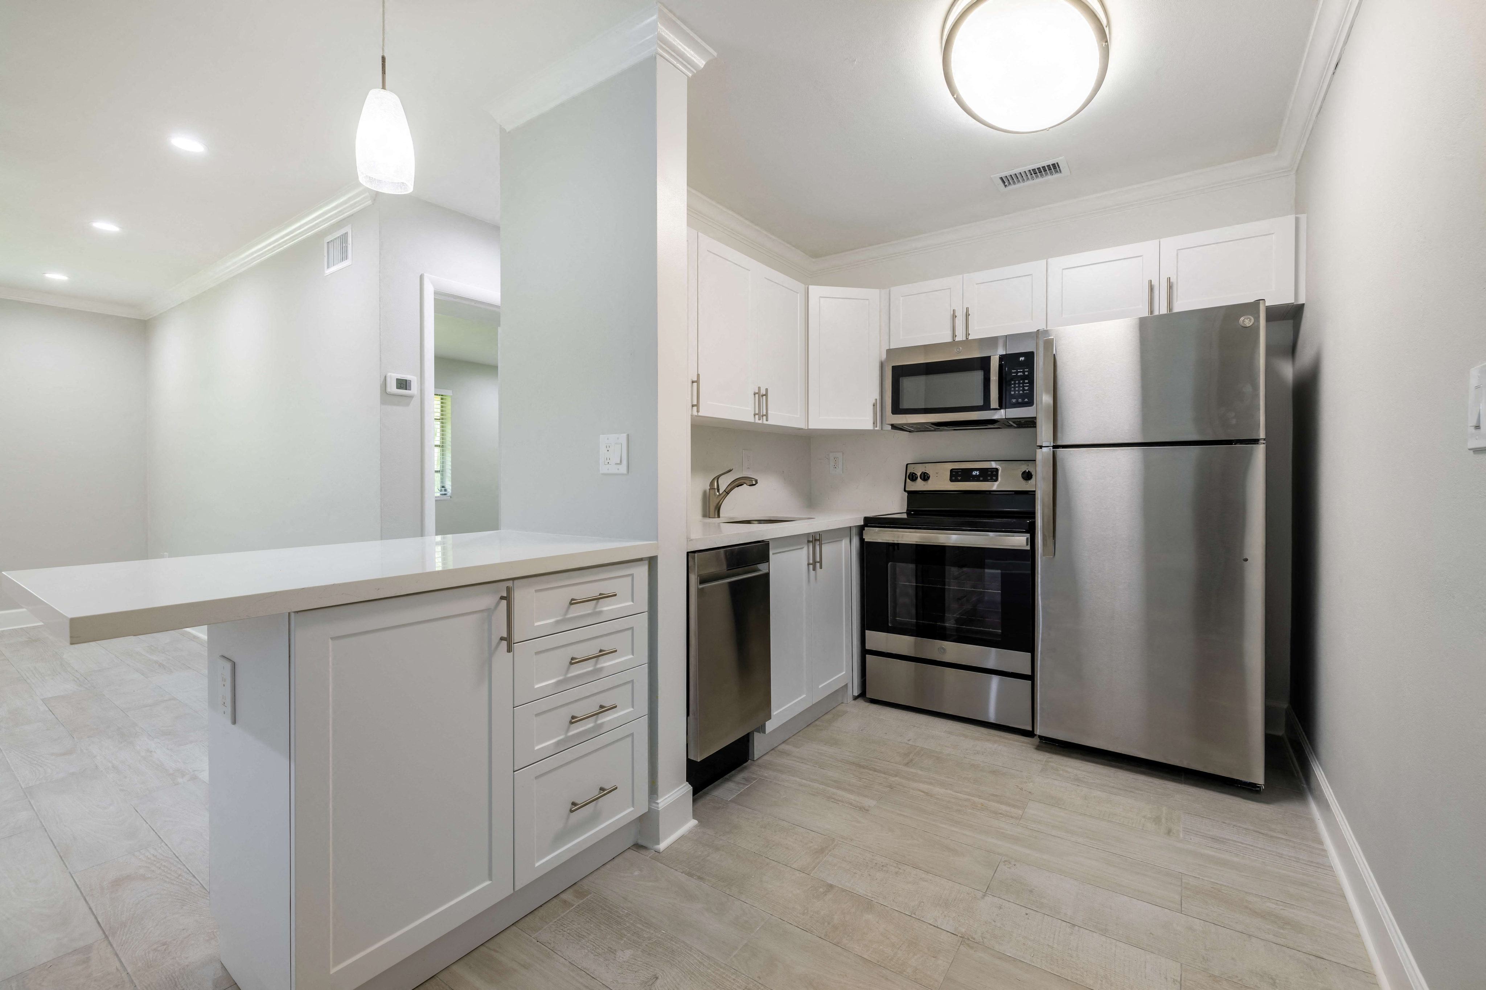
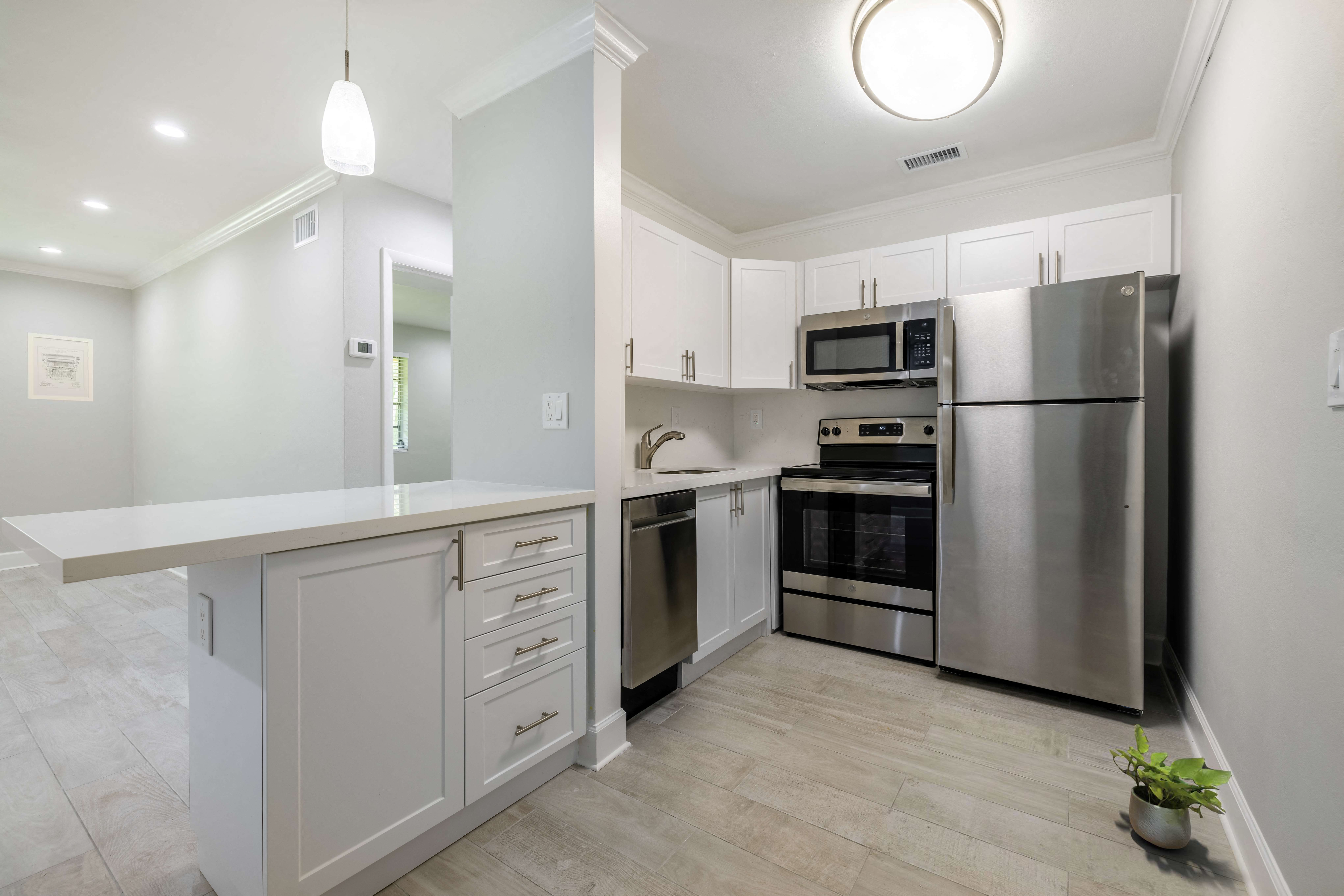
+ potted plant [1109,724,1232,849]
+ wall art [27,332,94,402]
